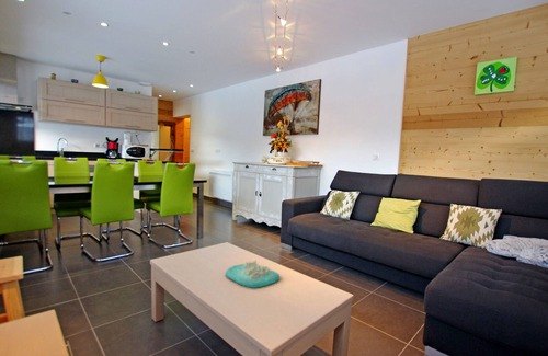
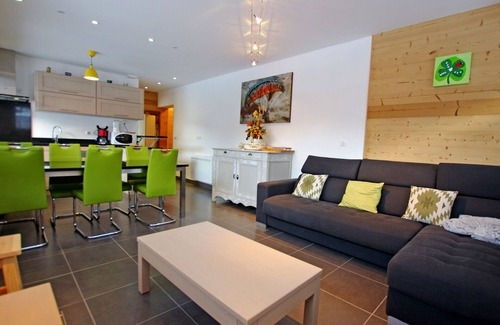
- decorative tray [225,260,281,289]
